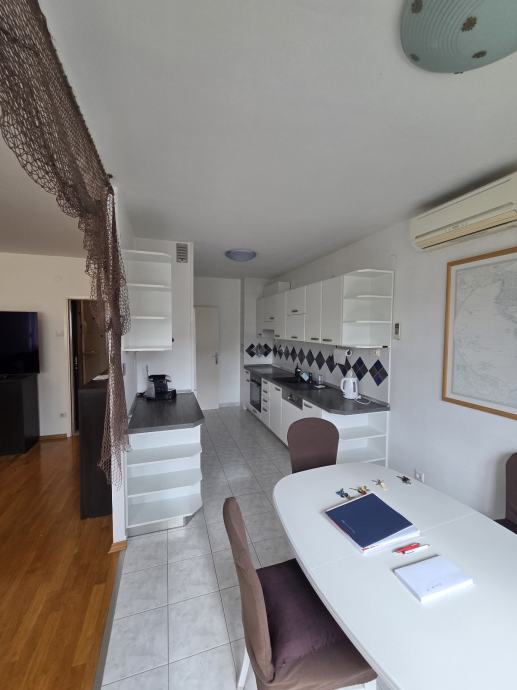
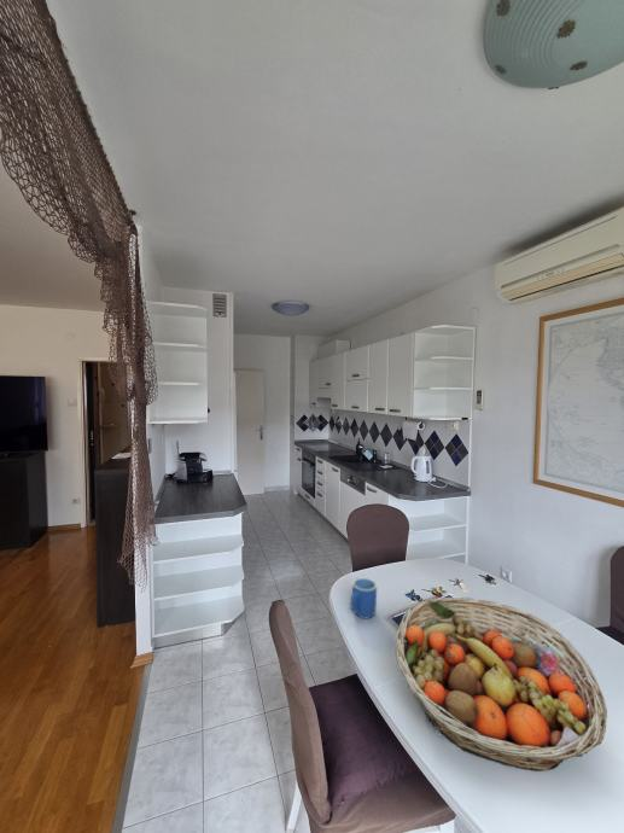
+ mug [349,577,378,619]
+ fruit basket [395,596,608,773]
